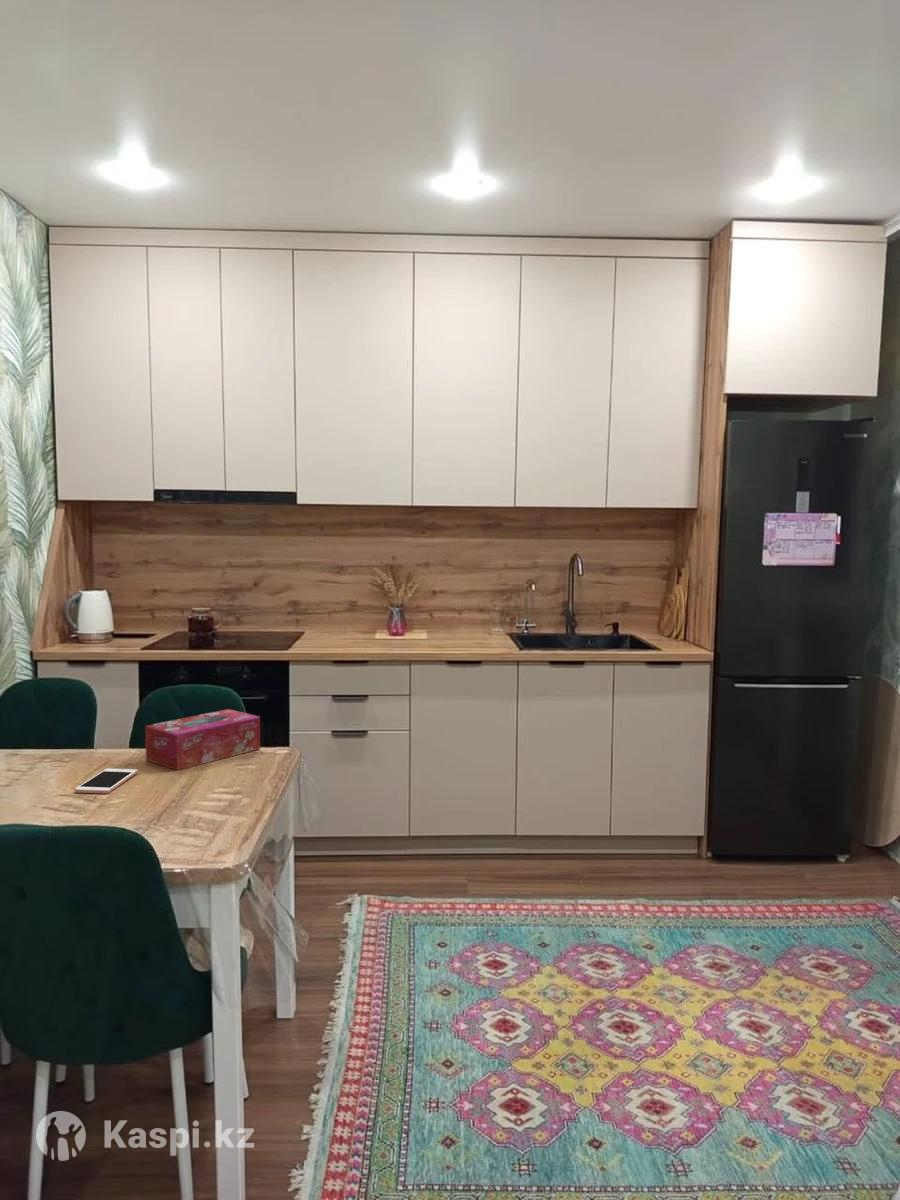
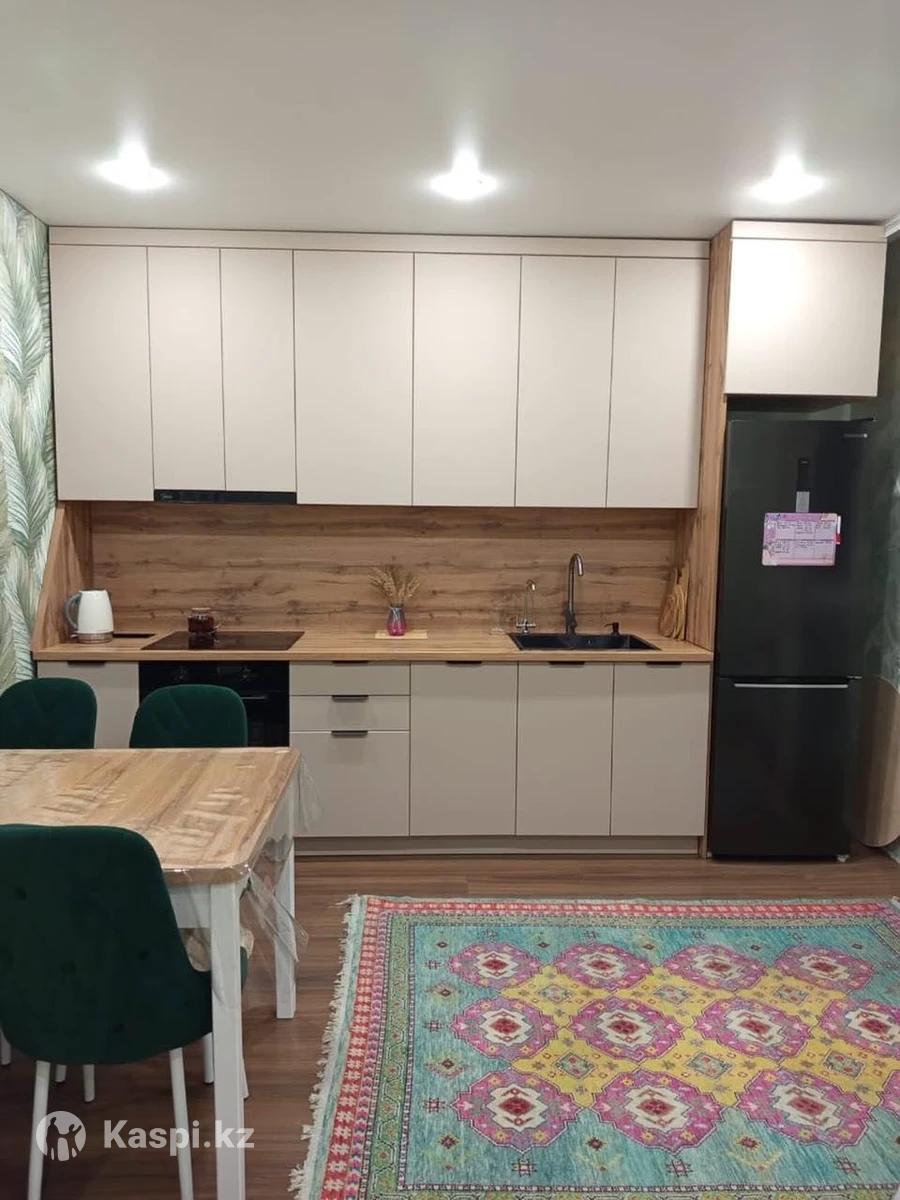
- tissue box [144,708,261,771]
- cell phone [74,768,139,794]
